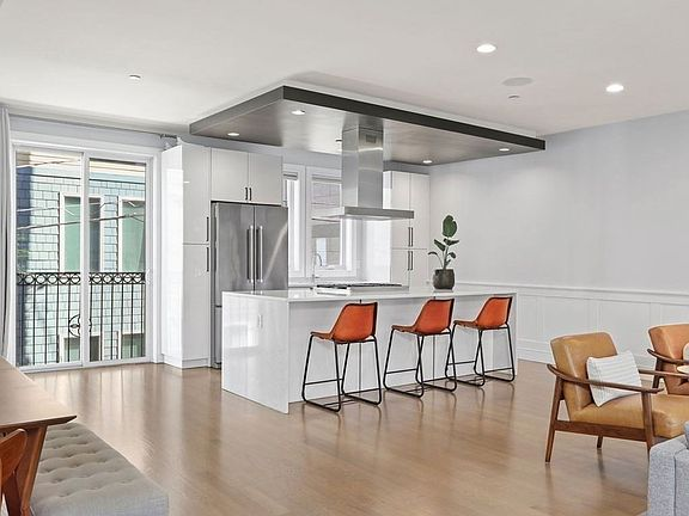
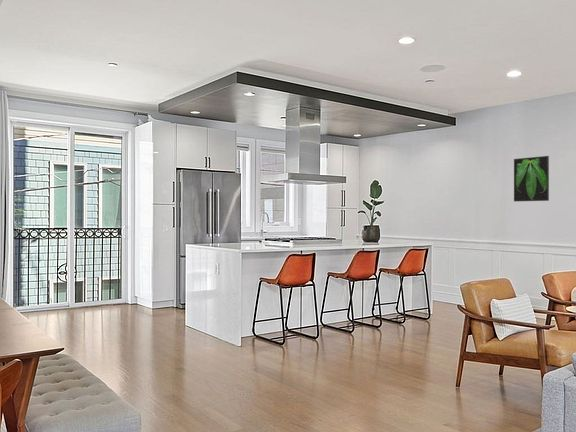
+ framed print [513,155,550,202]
